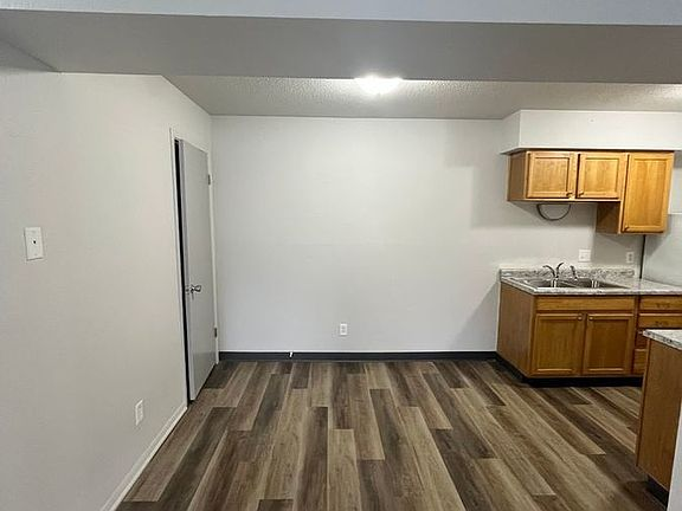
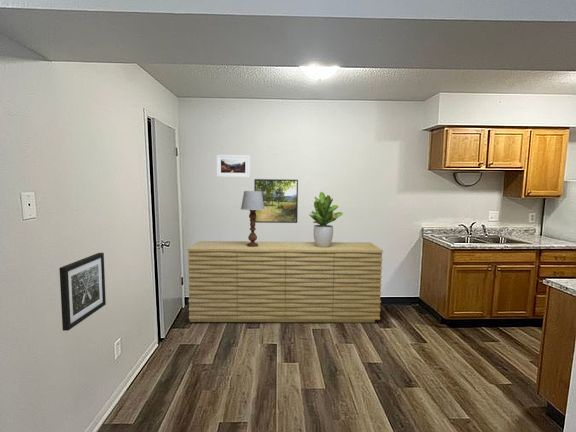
+ table lamp [240,190,265,247]
+ sideboard [186,240,384,323]
+ potted plant [308,191,344,248]
+ wall art [58,252,107,332]
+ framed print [253,178,299,224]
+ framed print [215,154,251,178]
